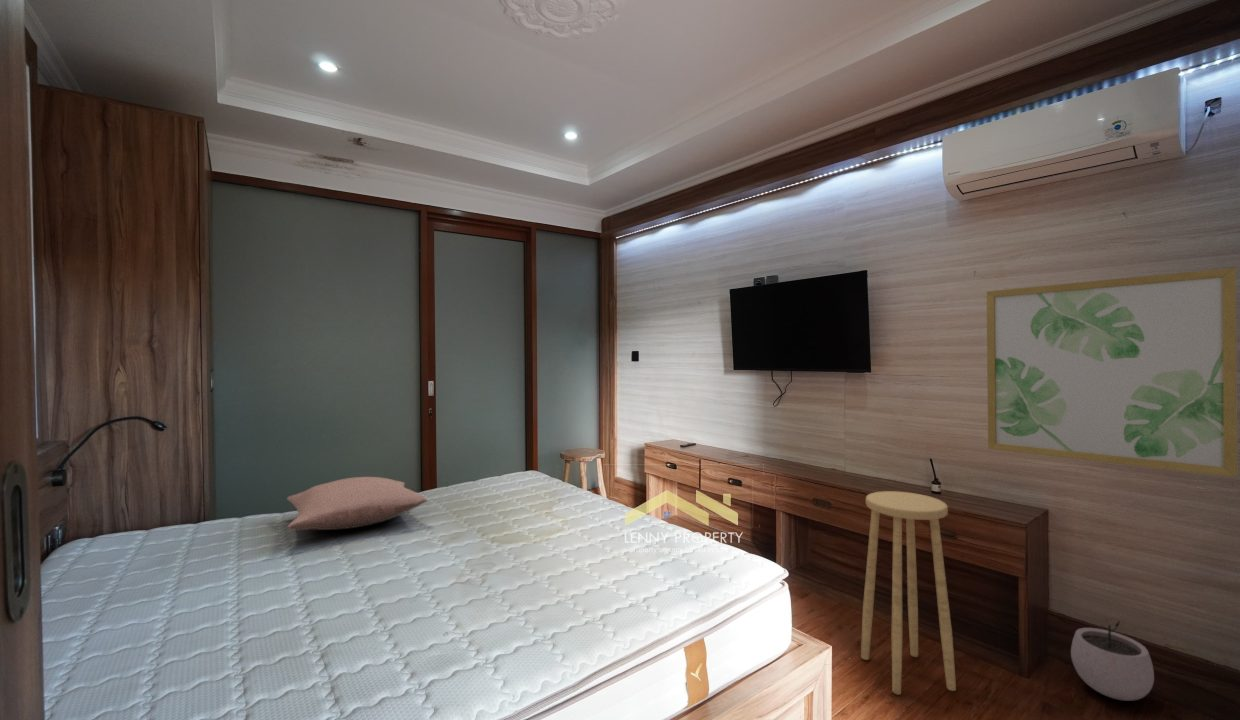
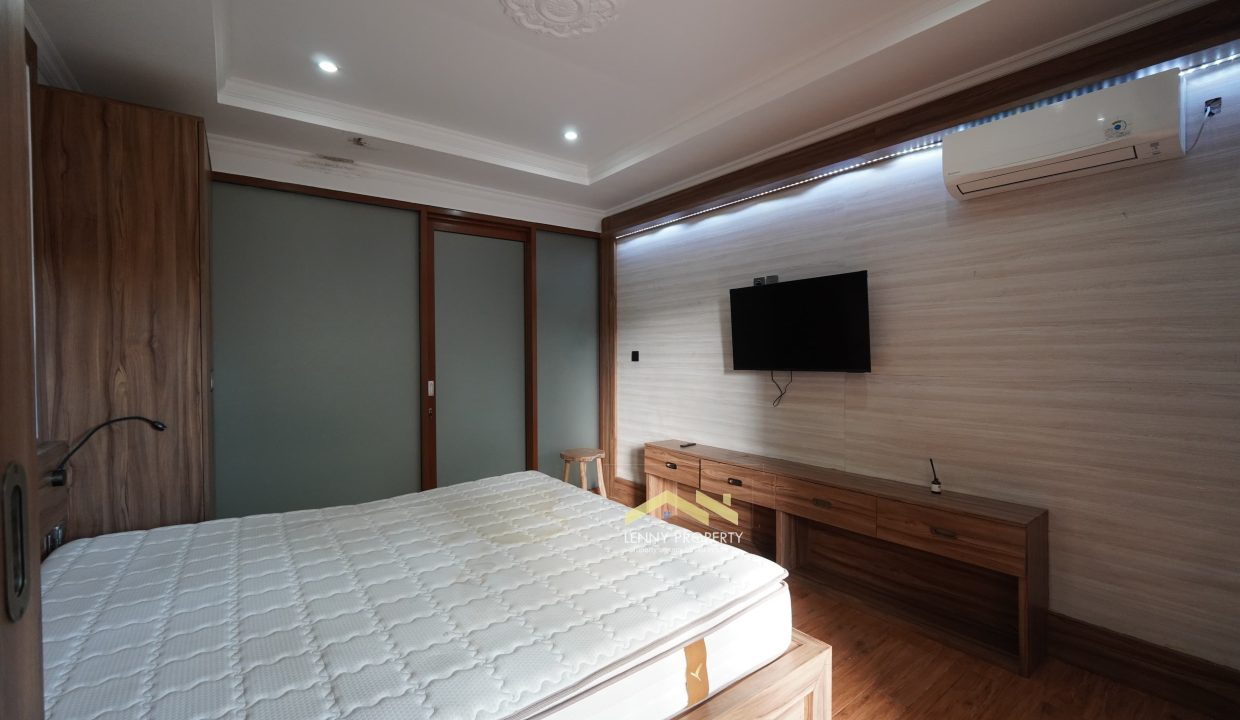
- wall art [985,267,1239,478]
- stool [860,490,957,696]
- pillow [286,476,428,531]
- plant pot [1070,617,1155,702]
